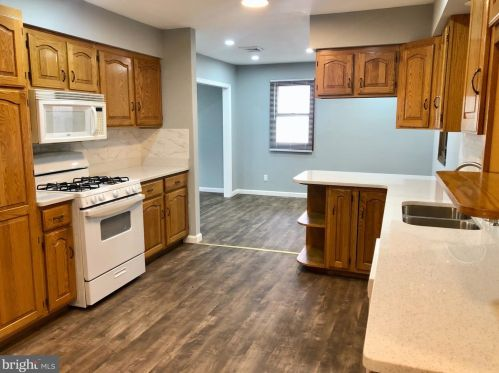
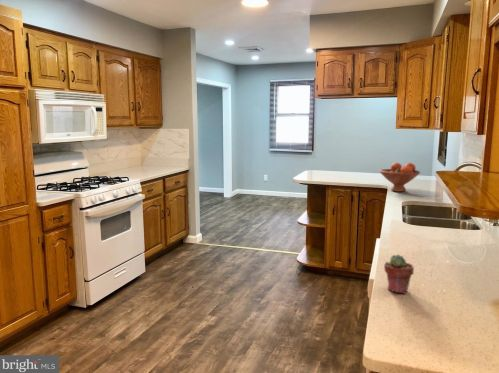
+ fruit bowl [379,162,421,193]
+ potted succulent [383,254,415,295]
